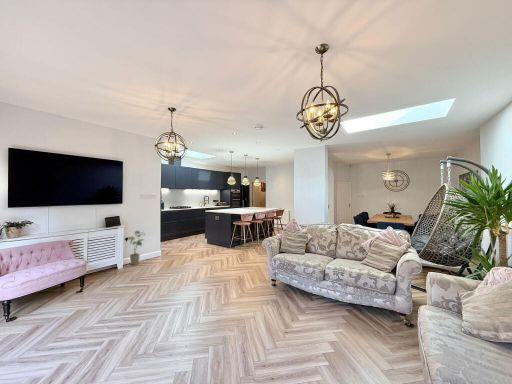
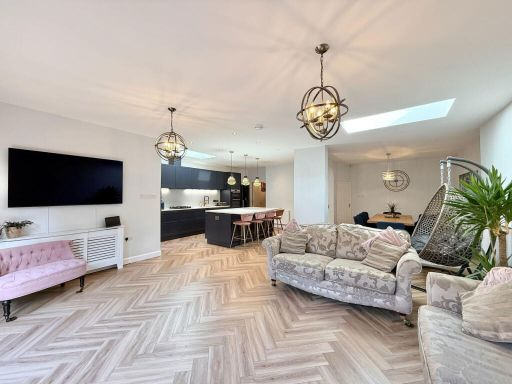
- house plant [126,230,146,266]
